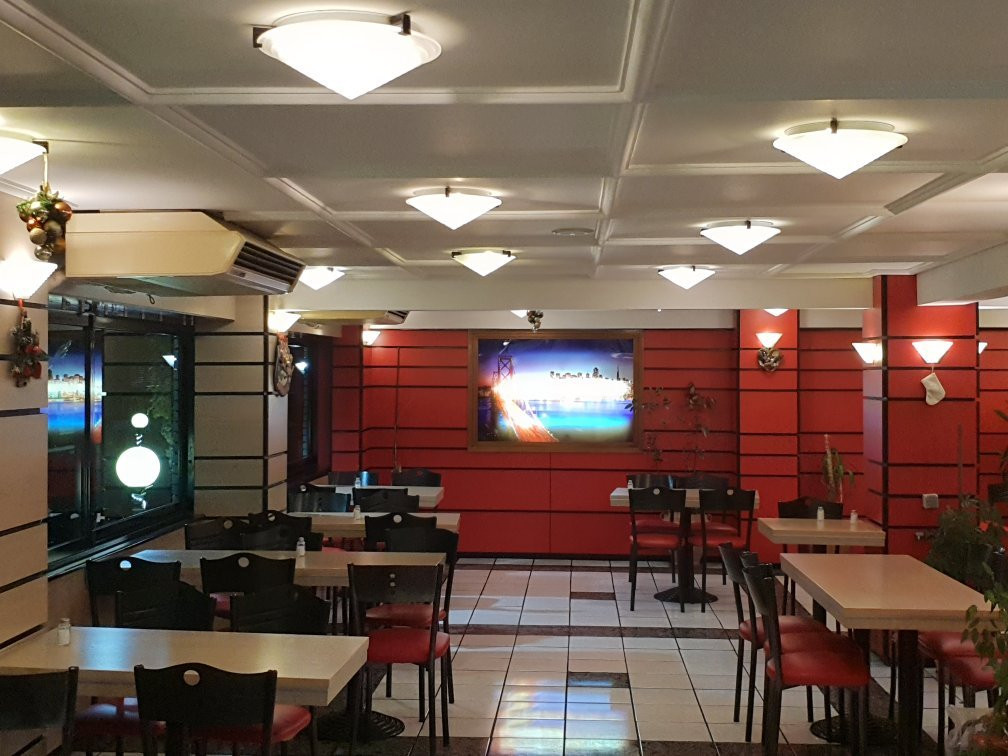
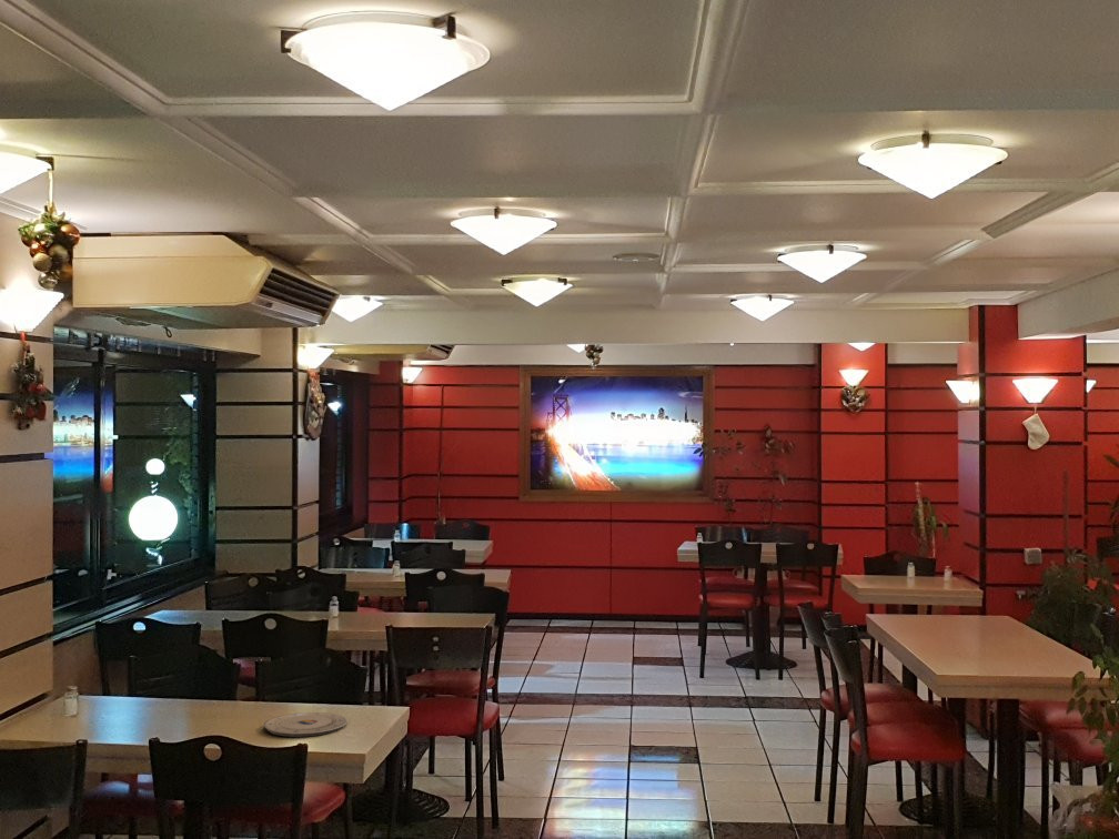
+ plate [263,711,349,738]
